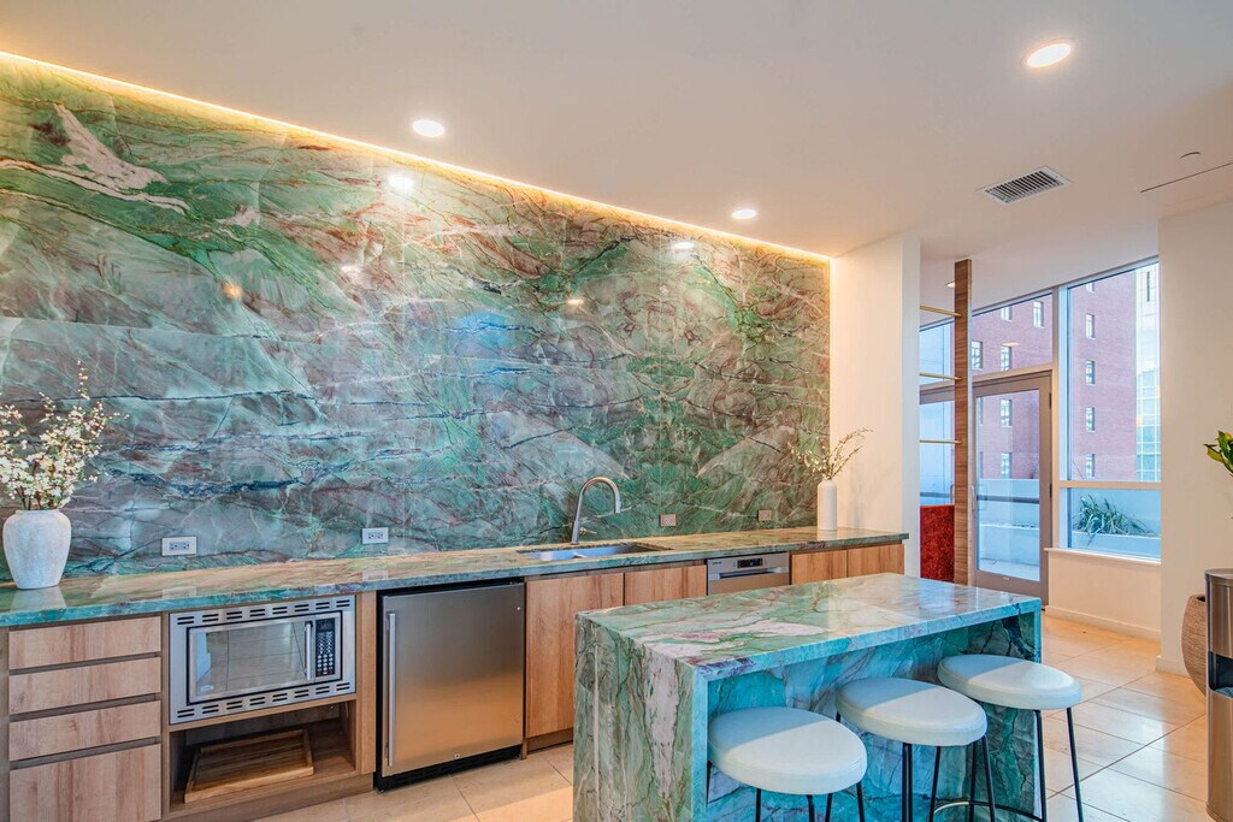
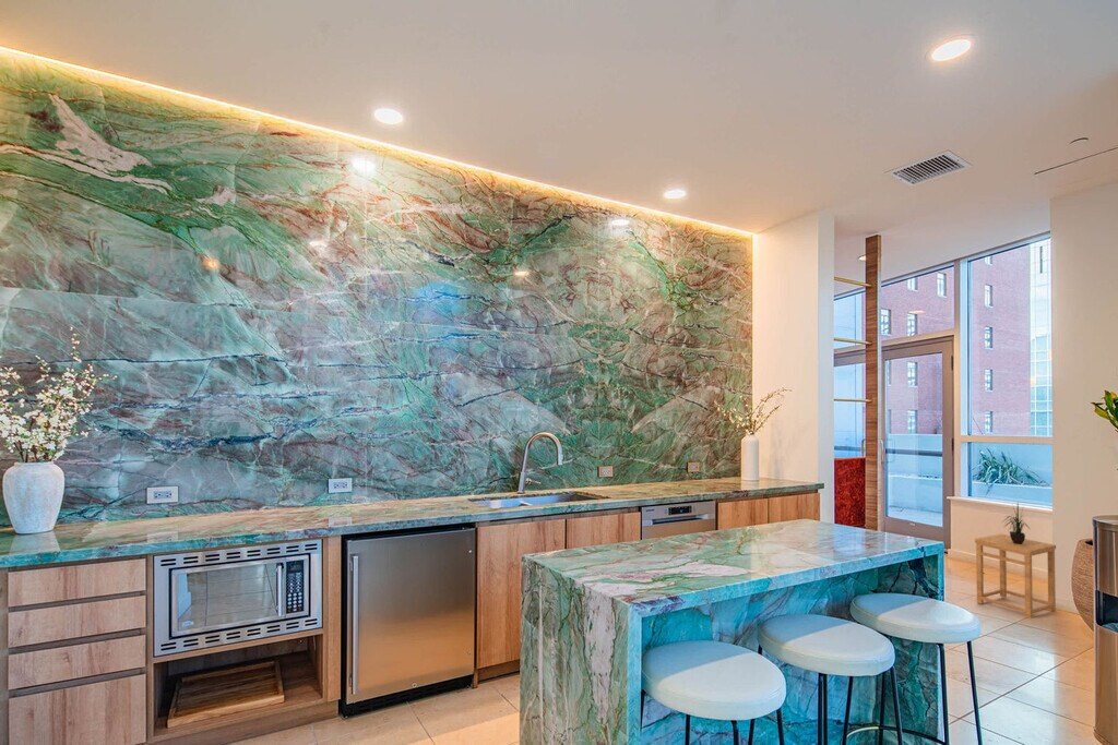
+ potted plant [1002,503,1030,544]
+ side table [974,533,1057,620]
